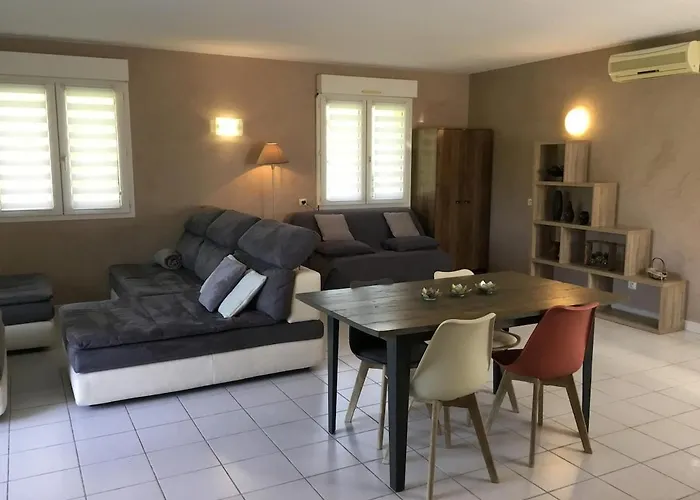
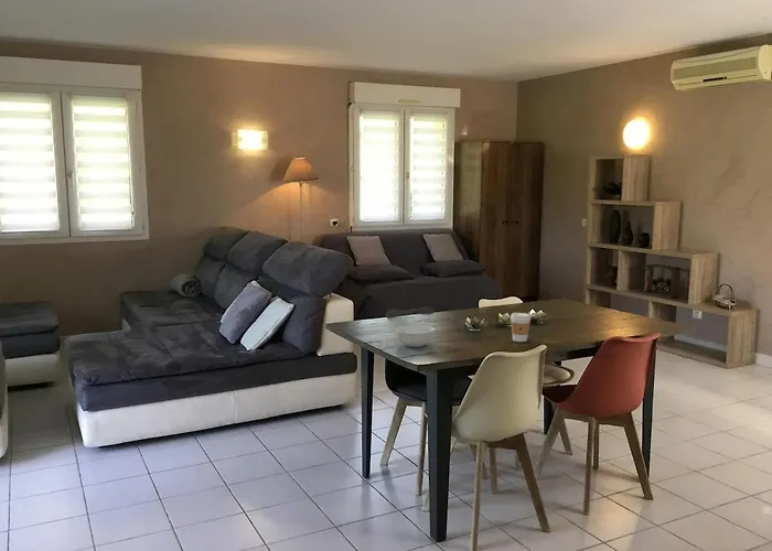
+ cereal bowl [395,324,436,348]
+ coffee cup [510,312,532,343]
